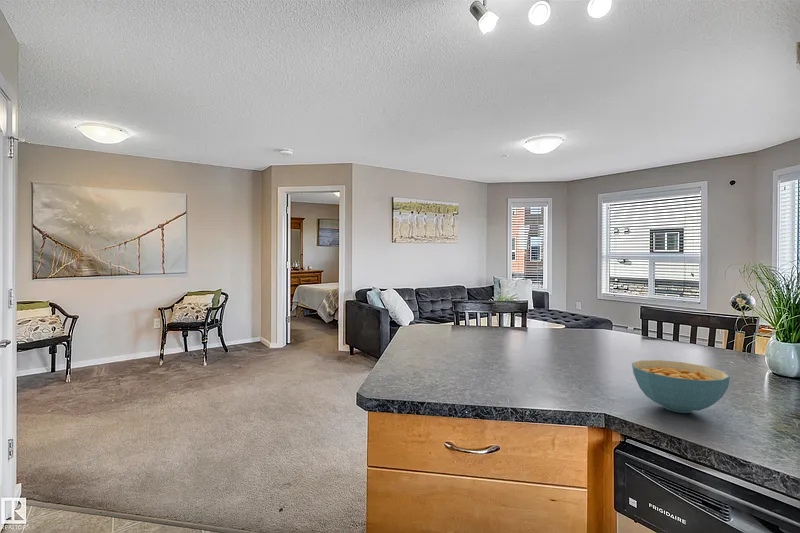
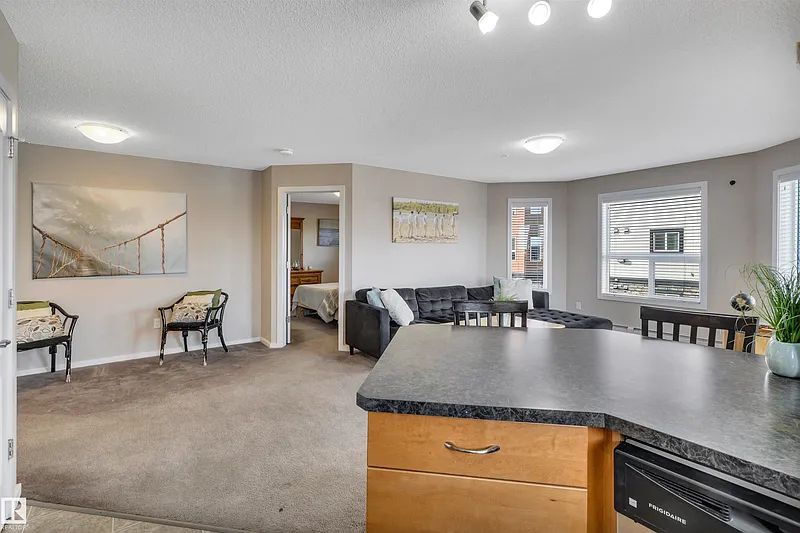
- cereal bowl [631,359,731,414]
